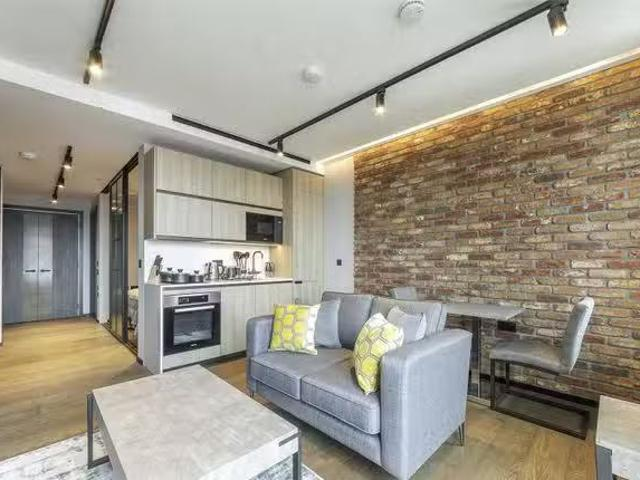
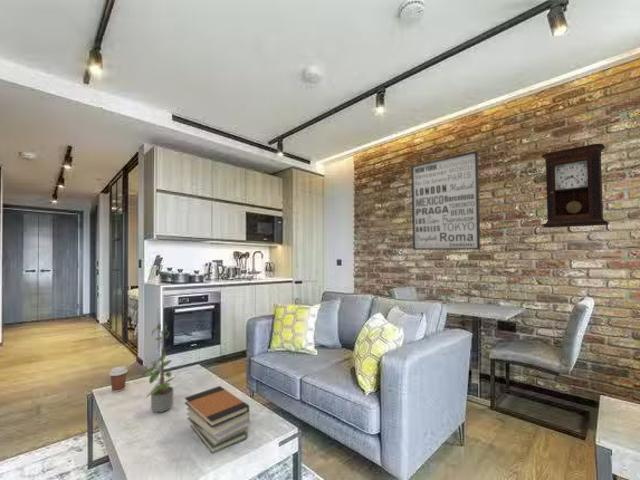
+ wall art [410,150,482,251]
+ potted plant [140,321,176,413]
+ book stack [184,385,251,454]
+ pendulum clock [541,143,610,229]
+ coffee cup [108,365,129,393]
